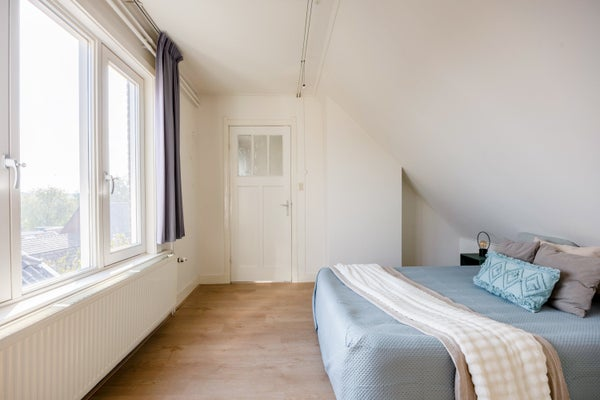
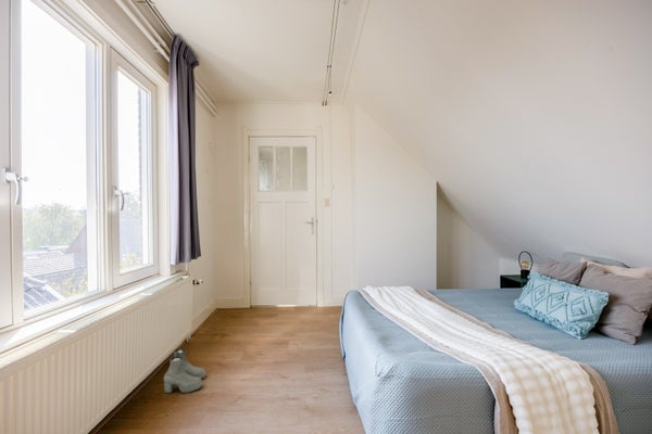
+ boots [163,347,206,394]
